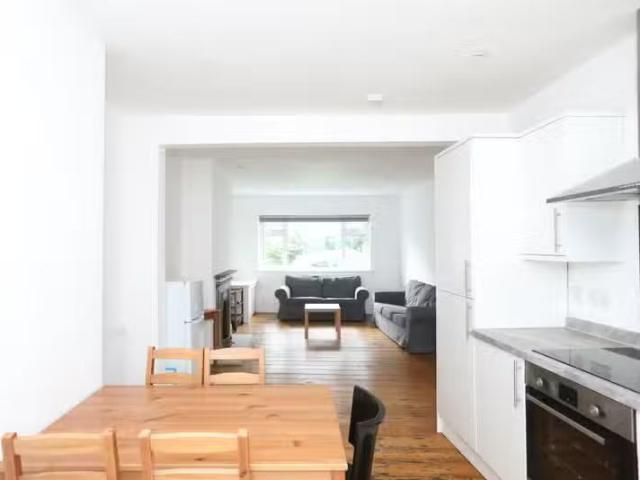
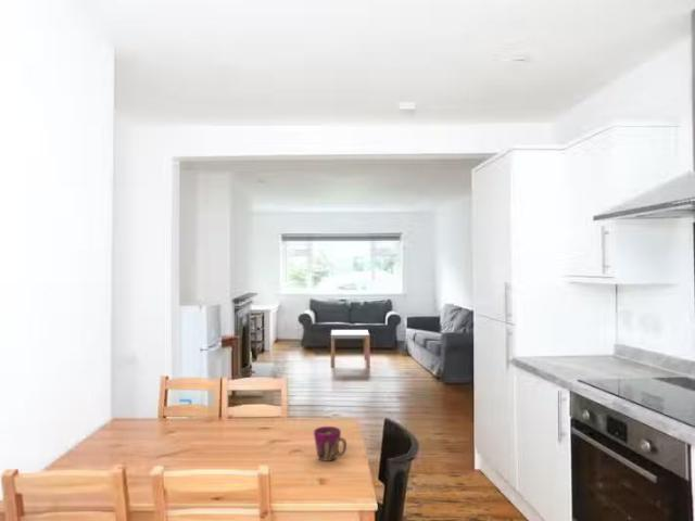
+ cup [313,425,348,462]
